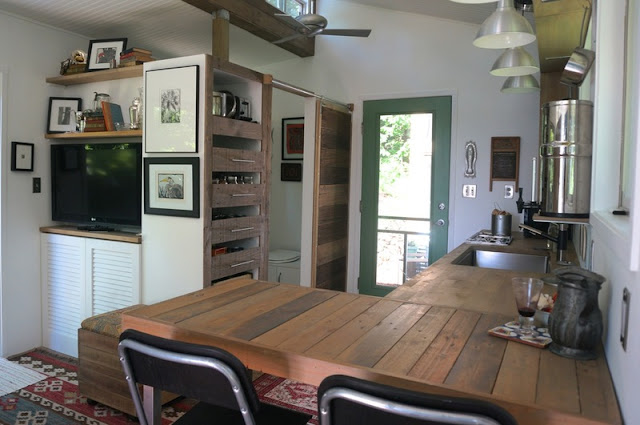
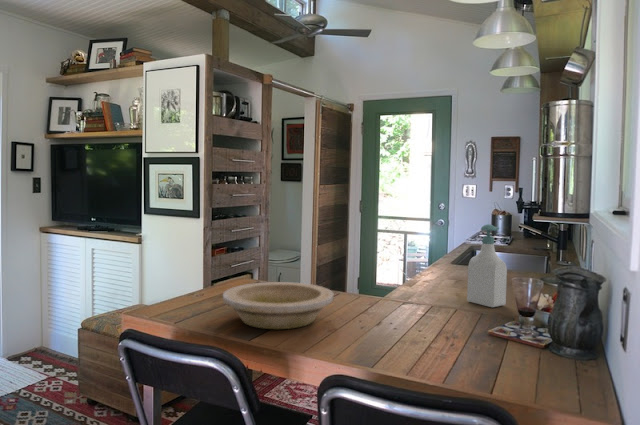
+ bowl [222,281,334,330]
+ soap bottle [466,223,508,308]
